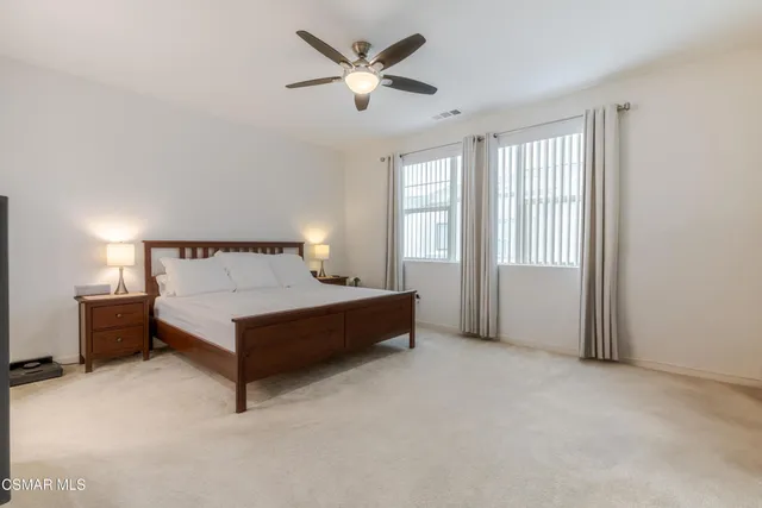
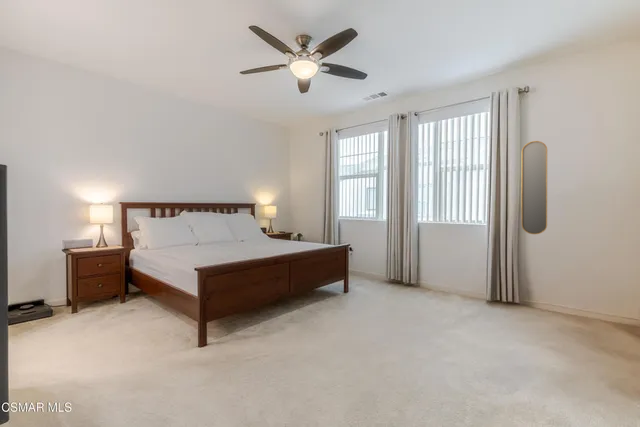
+ home mirror [521,140,548,235]
